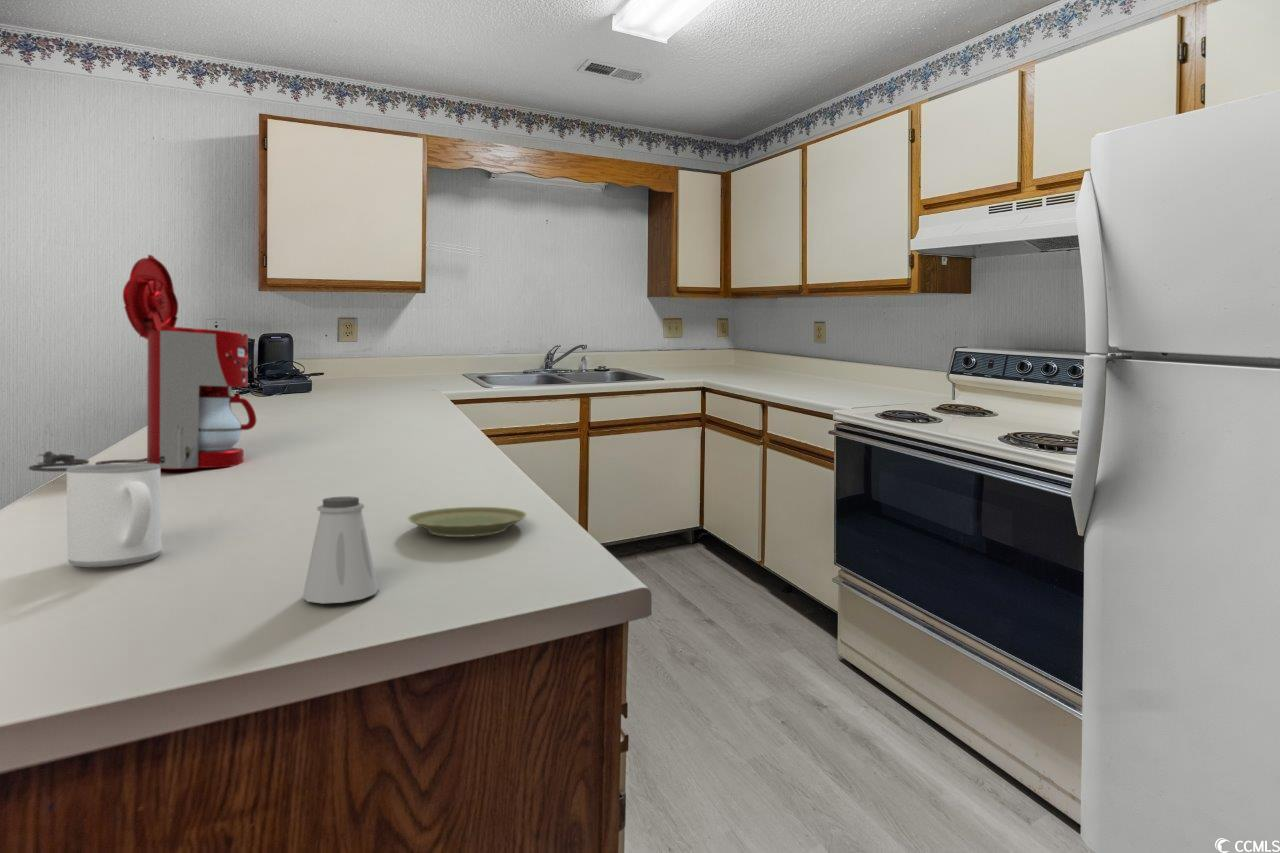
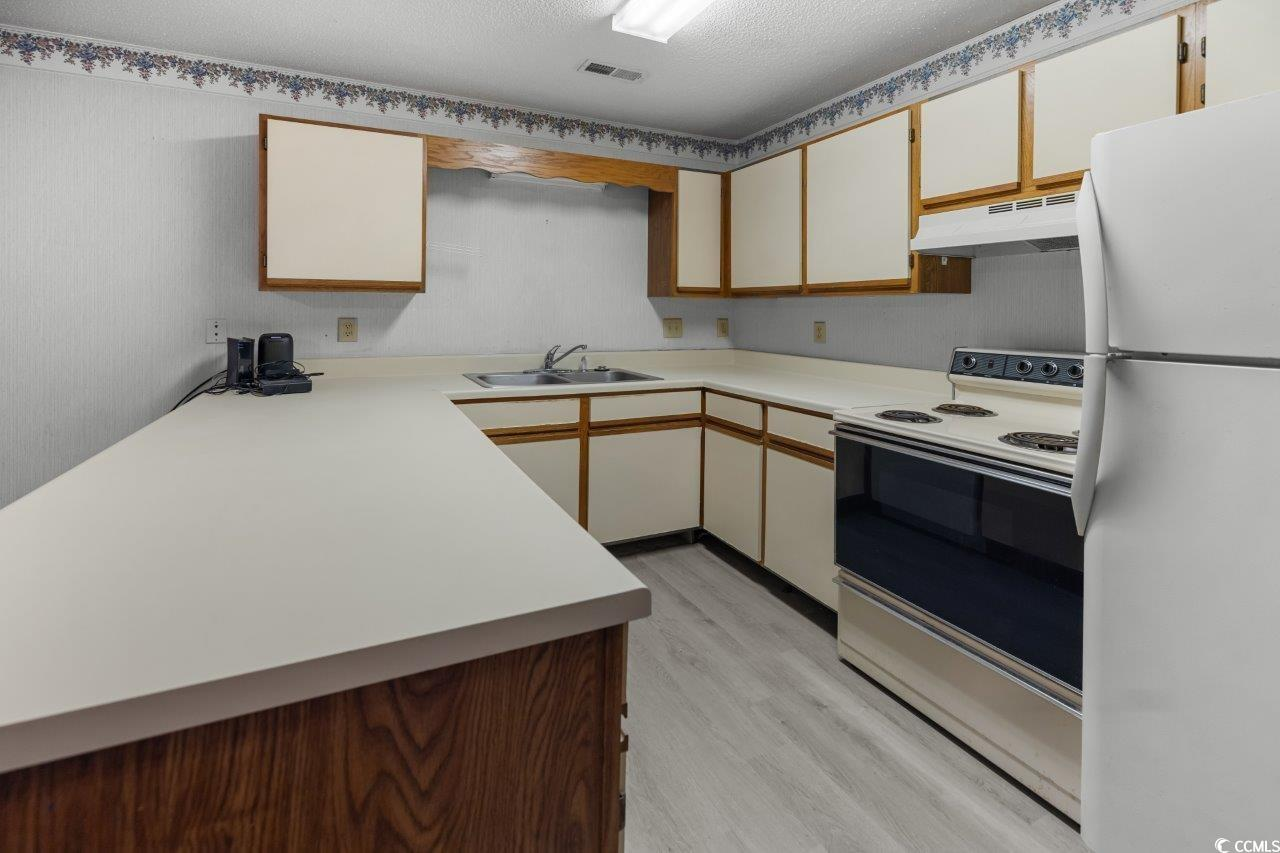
- saltshaker [302,496,380,604]
- coffee maker [28,253,257,473]
- plate [407,506,528,538]
- mug [65,462,162,568]
